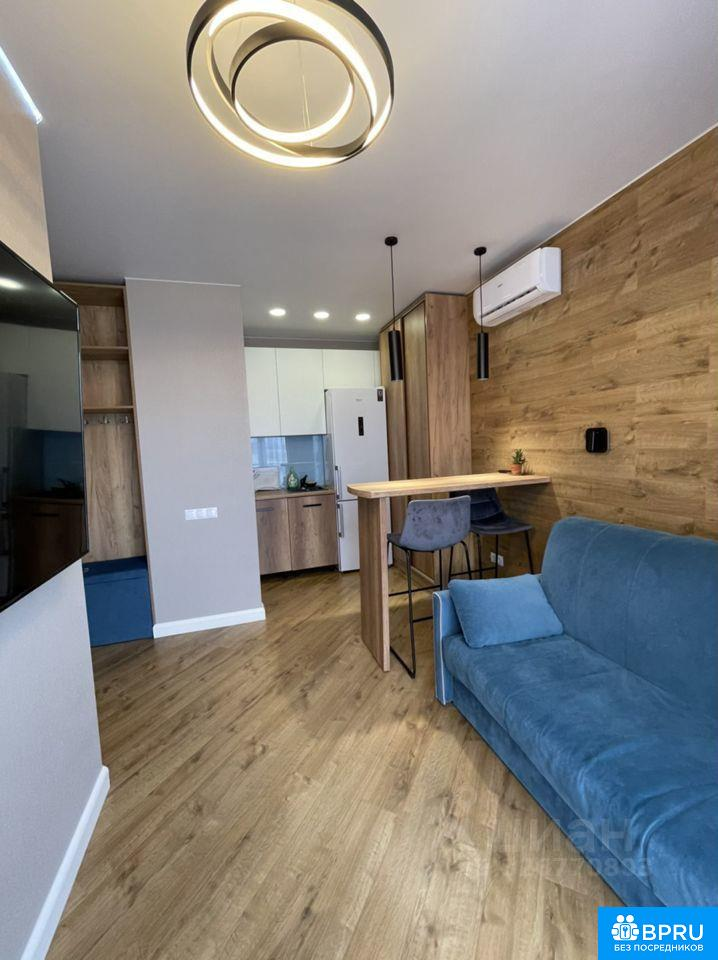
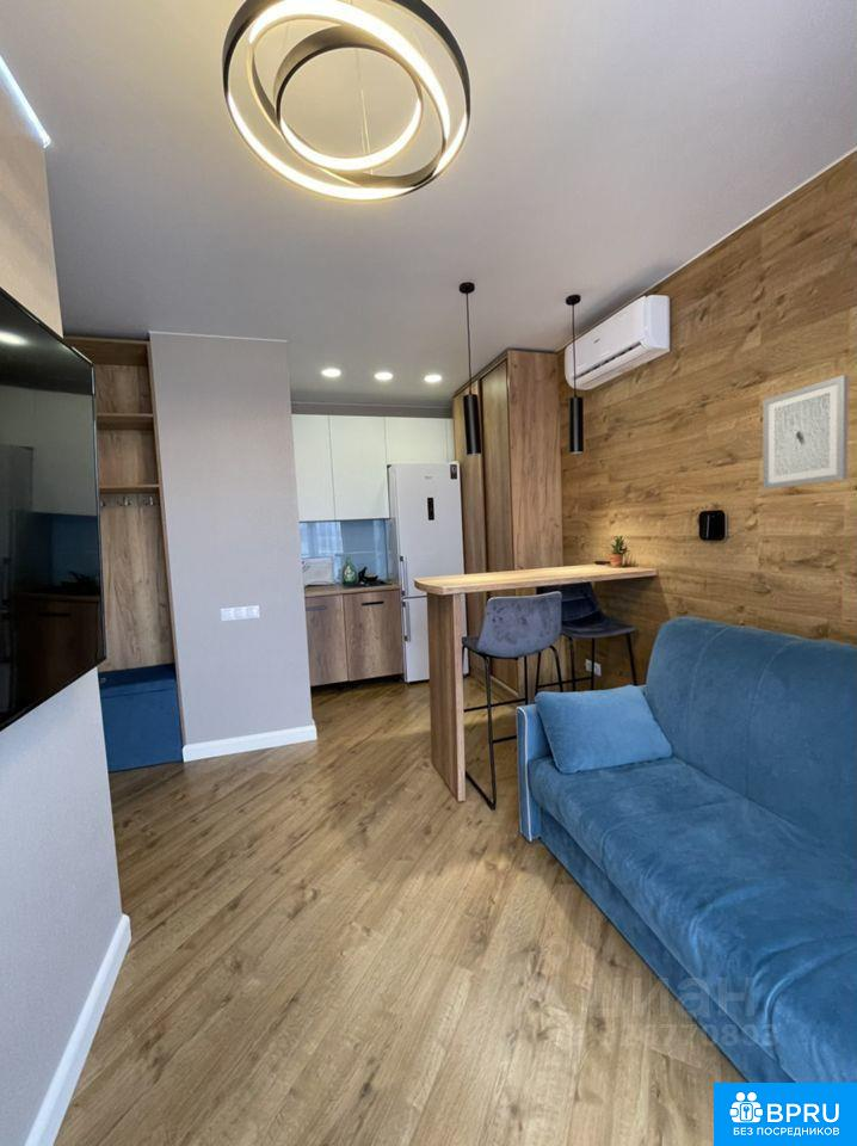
+ wall art [762,374,850,491]
